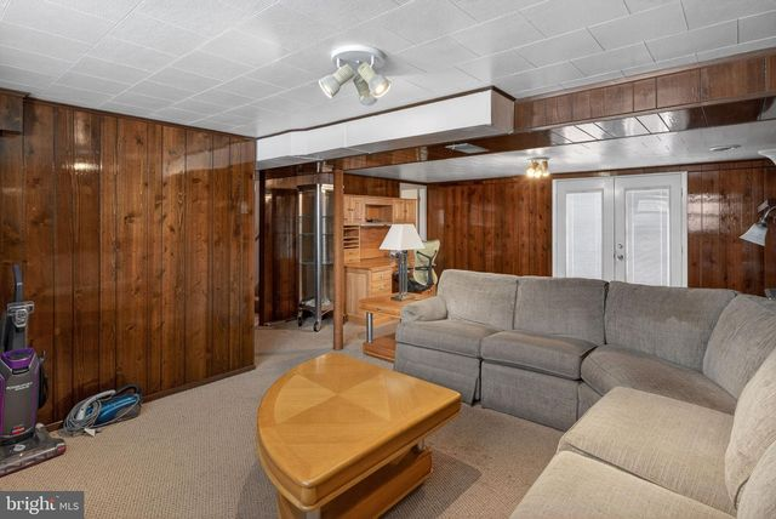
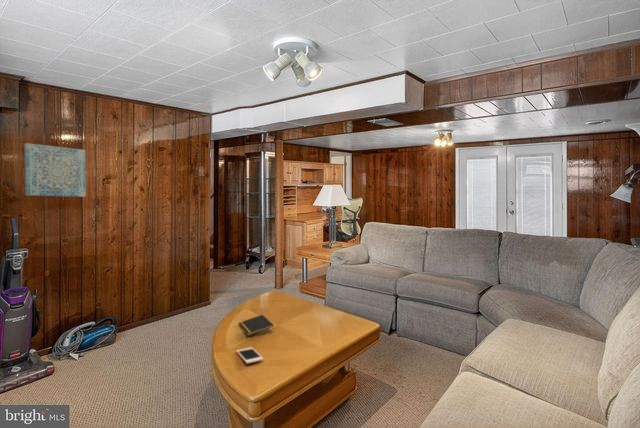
+ cell phone [236,346,264,365]
+ wall art [24,142,87,198]
+ notepad [238,314,275,337]
